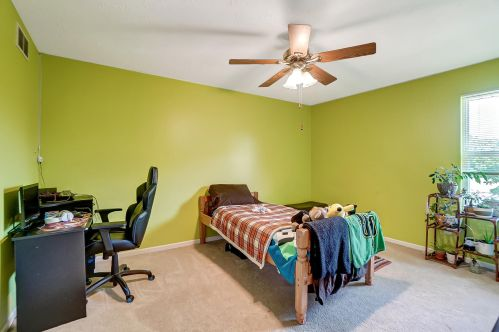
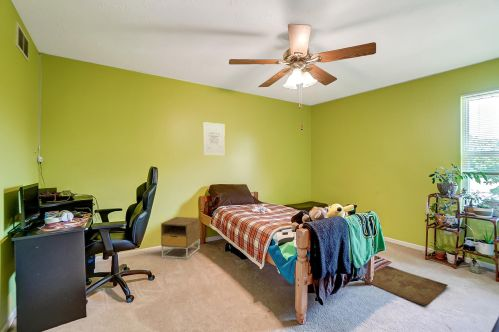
+ wall art [202,121,226,156]
+ rug [359,265,449,307]
+ nightstand [160,216,201,260]
